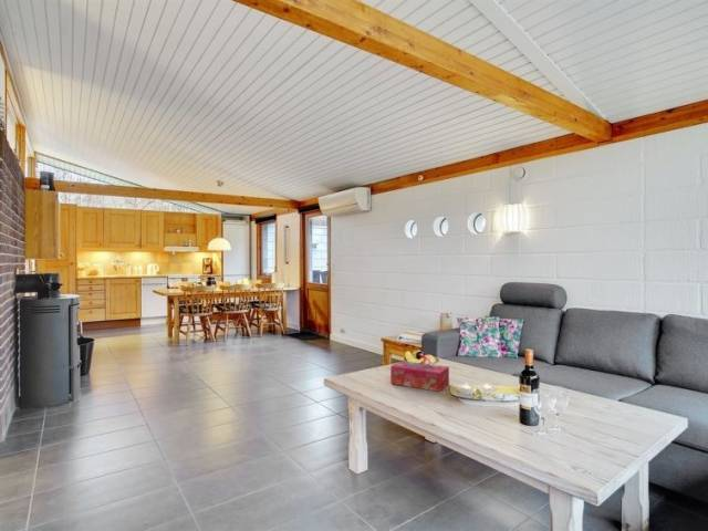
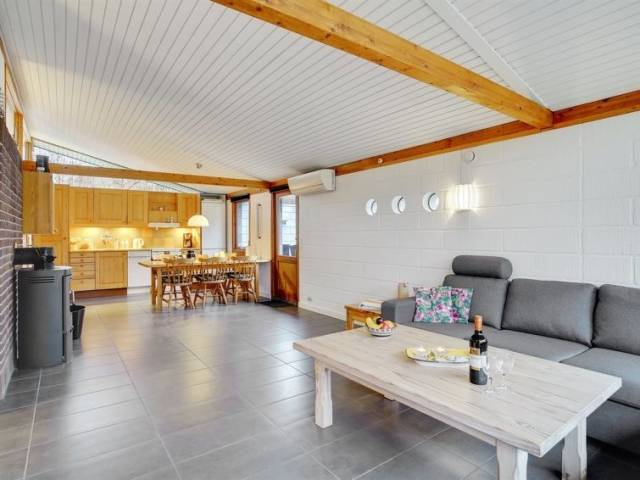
- tissue box [389,360,450,393]
